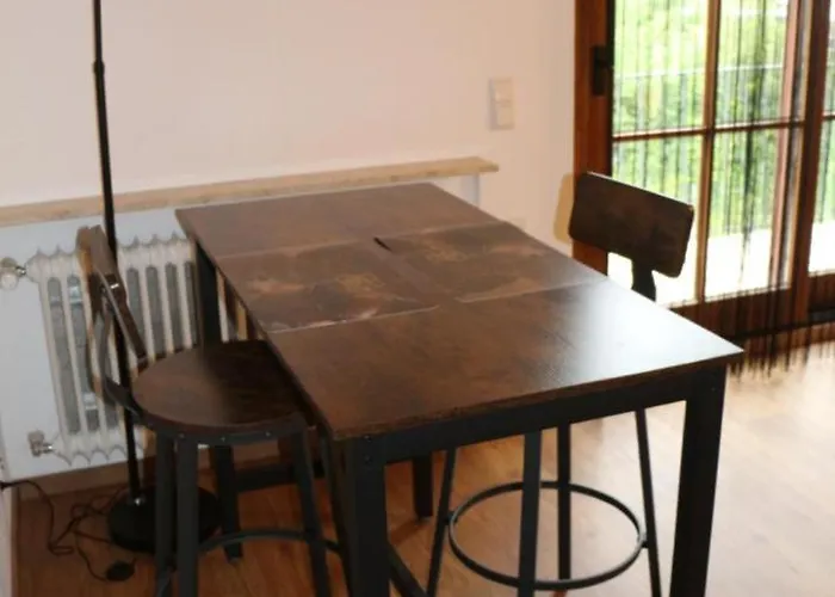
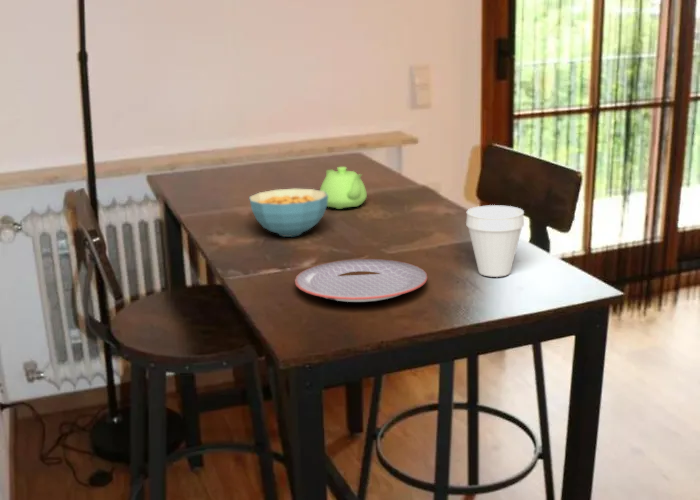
+ plate [294,258,428,303]
+ cup [465,204,525,278]
+ cereal bowl [248,188,328,238]
+ teapot [319,166,368,210]
